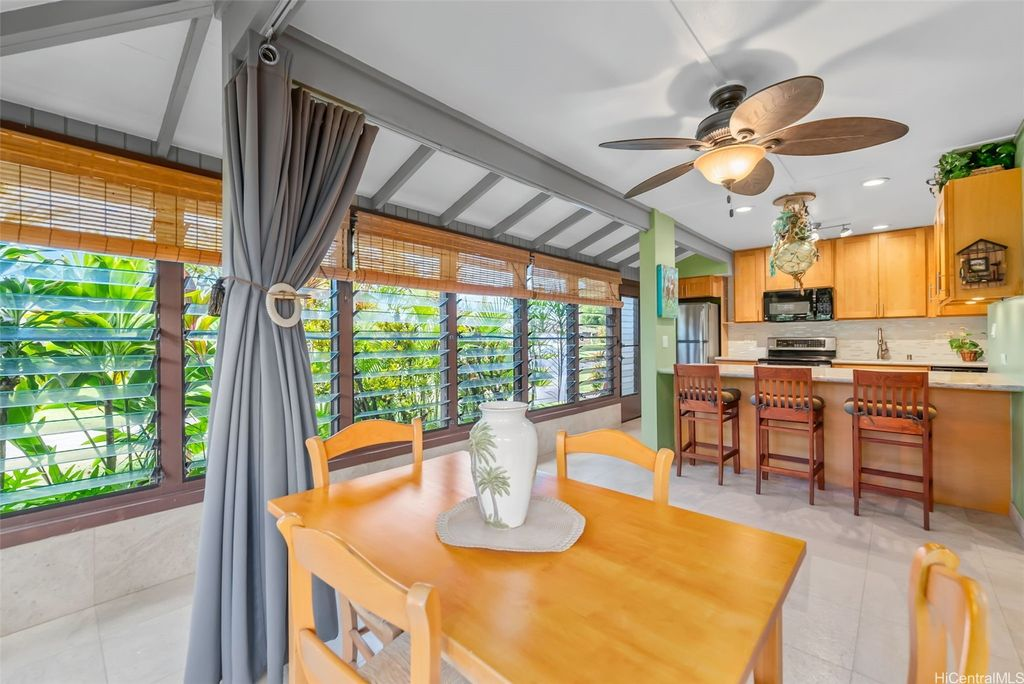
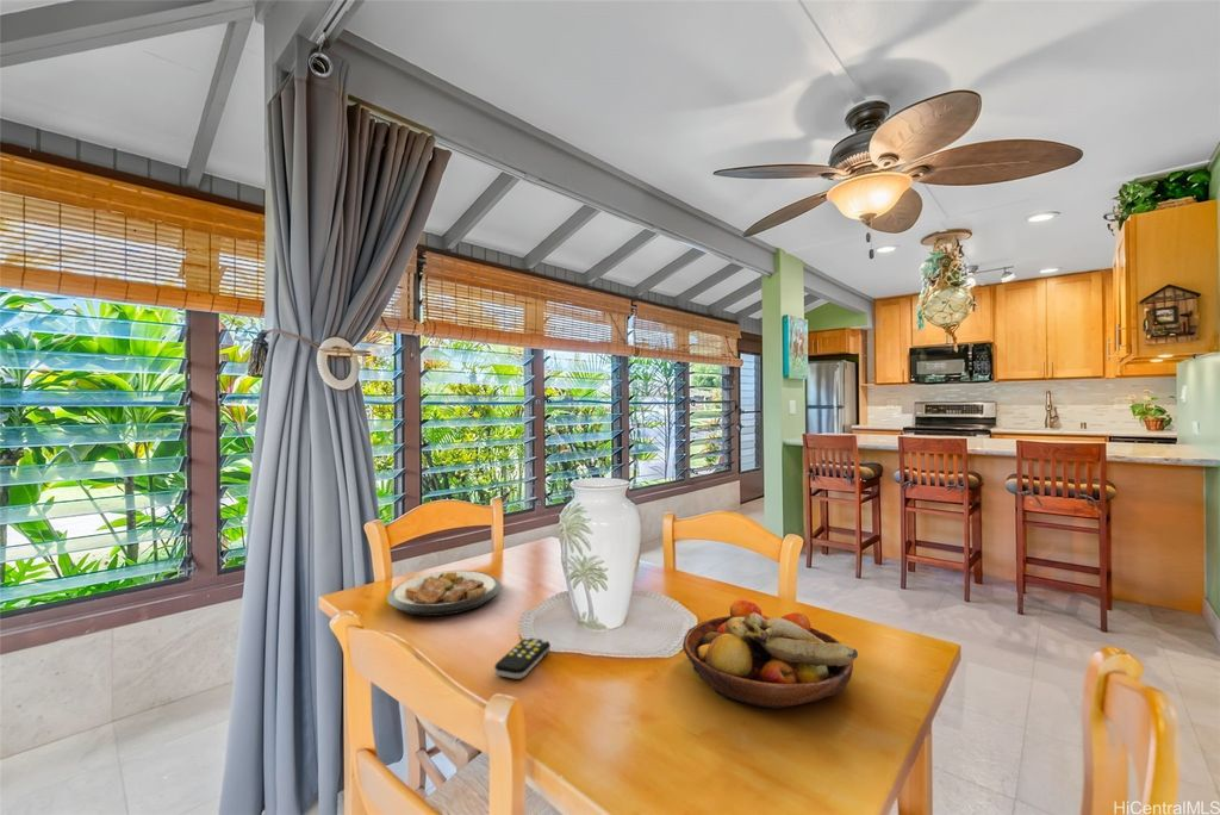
+ fruit bowl [681,599,859,710]
+ remote control [493,636,552,680]
+ plate [386,570,503,617]
